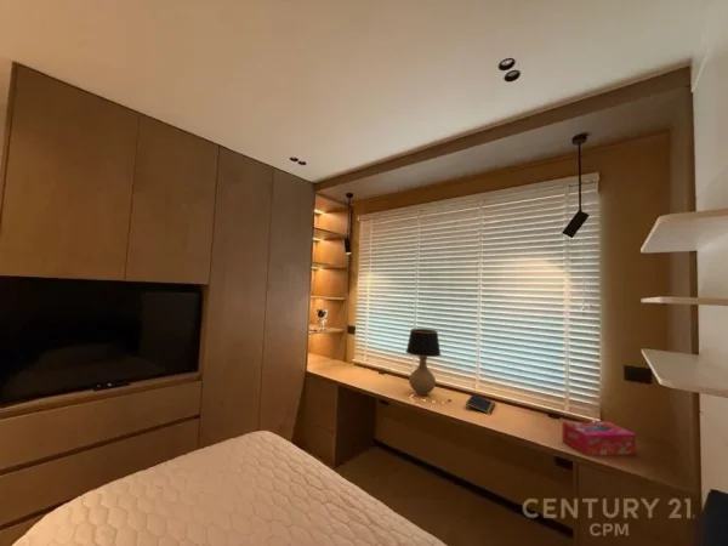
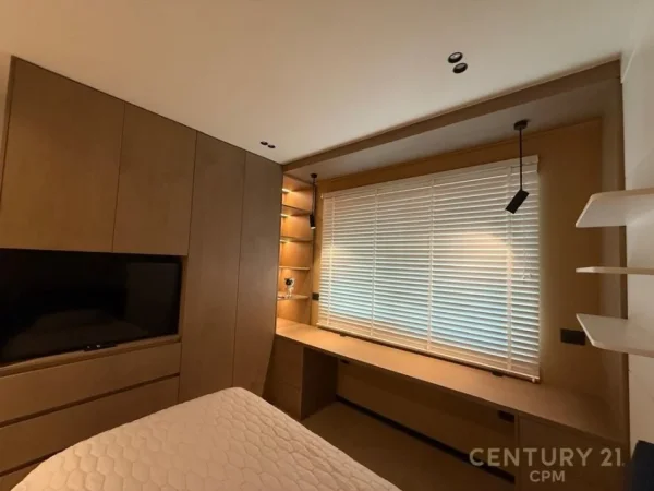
- tissue box [561,420,637,456]
- table lamp [405,328,453,406]
- notepad [465,393,496,416]
